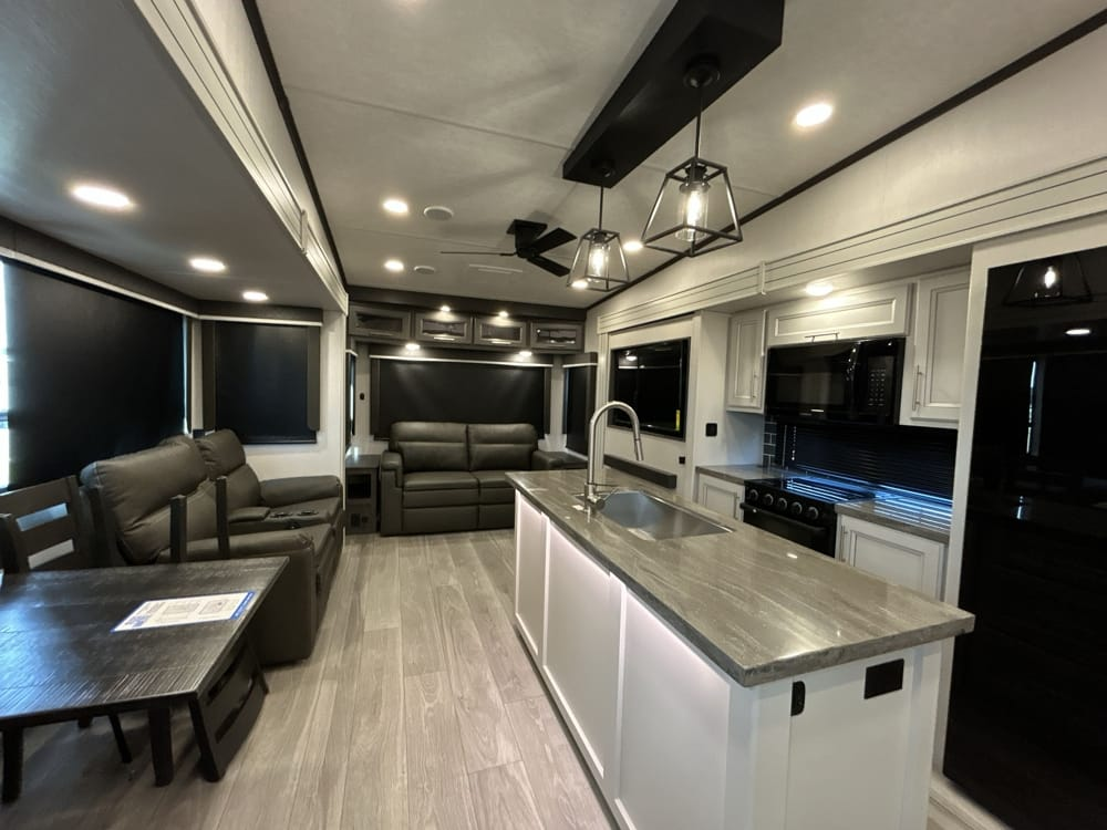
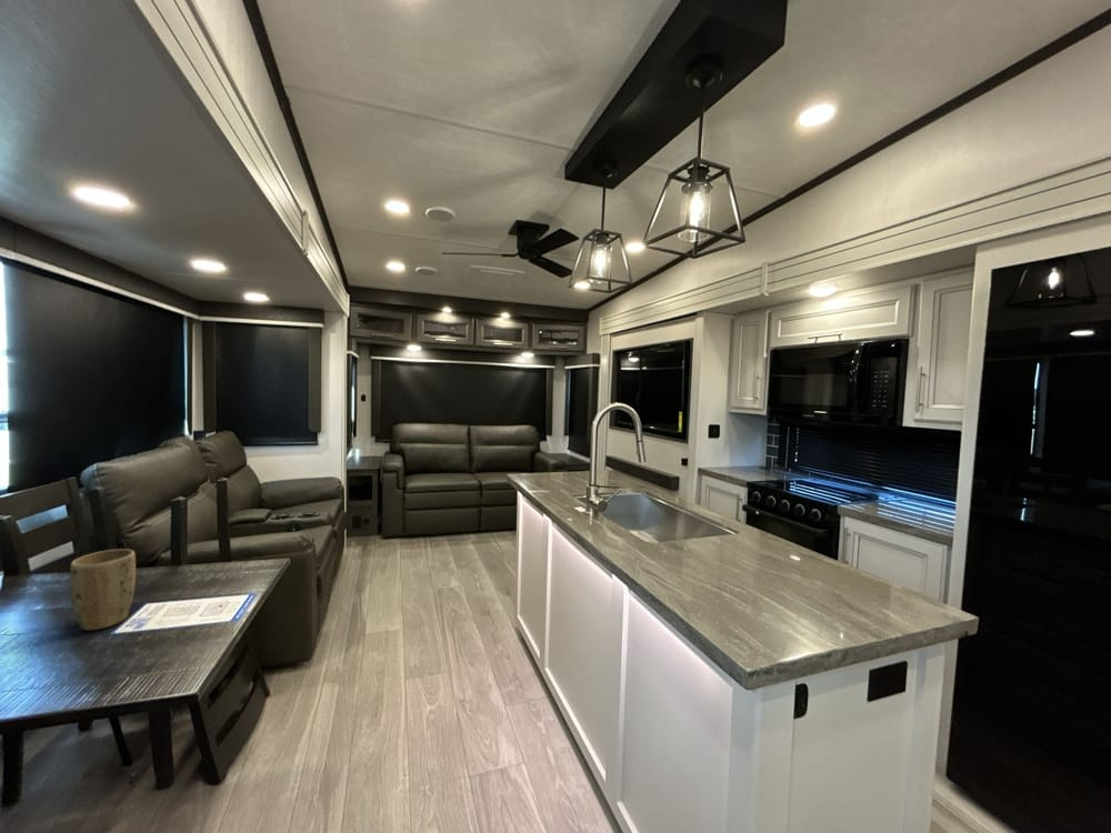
+ plant pot [69,548,137,631]
